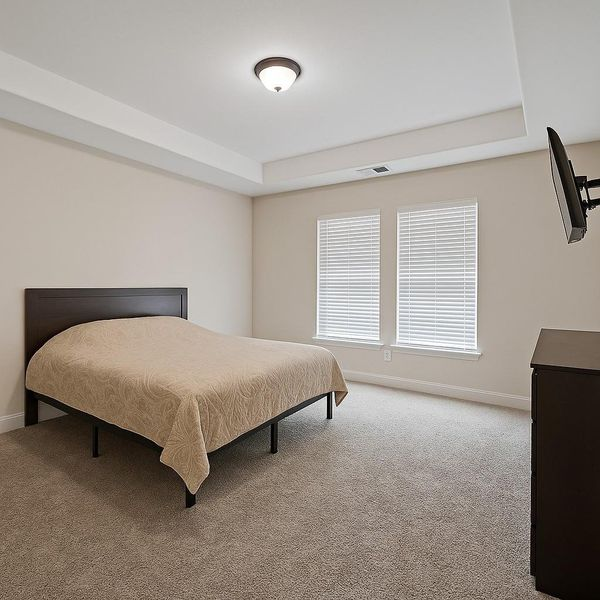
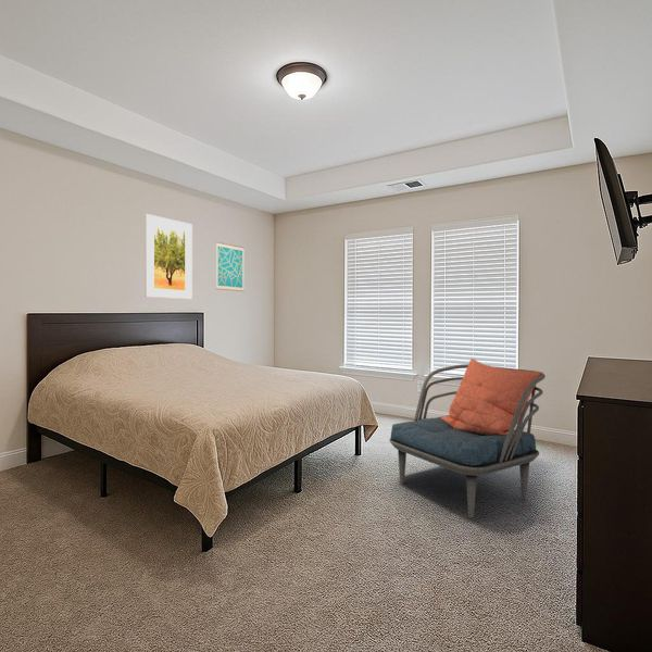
+ wall art [215,241,244,292]
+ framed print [145,213,193,300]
+ armchair [388,358,547,518]
